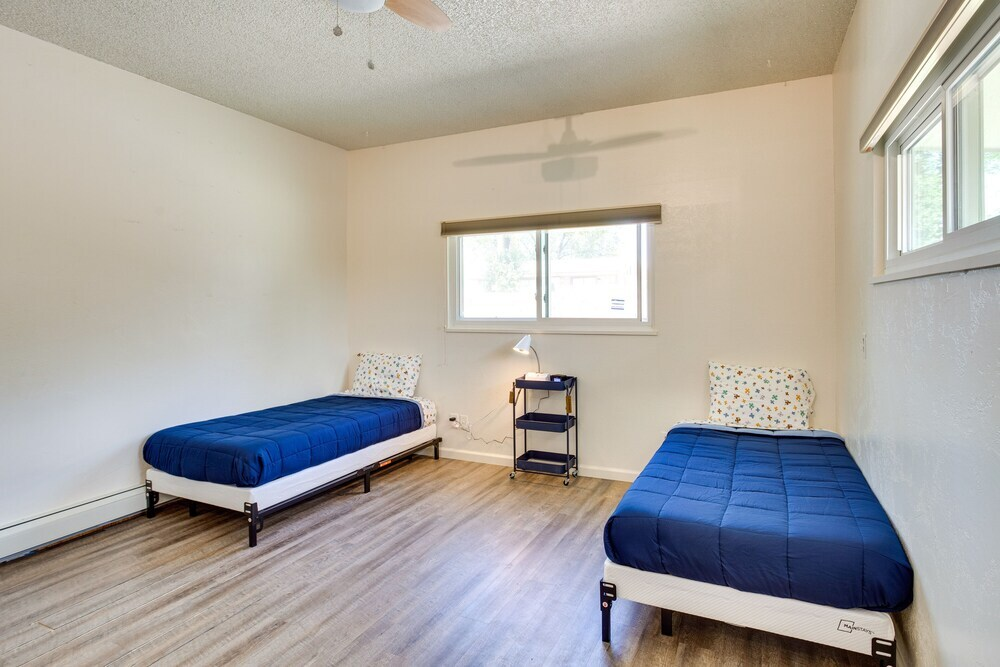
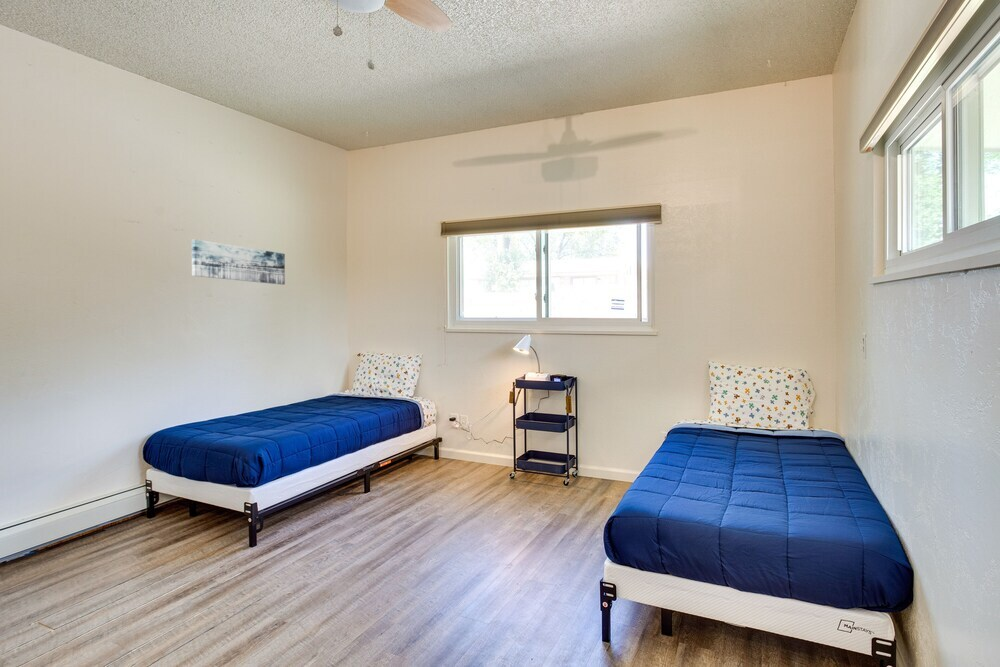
+ wall art [191,238,286,286]
